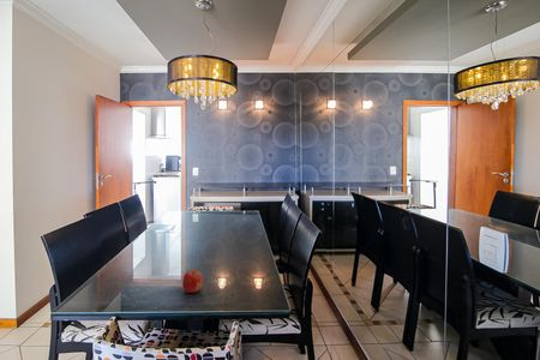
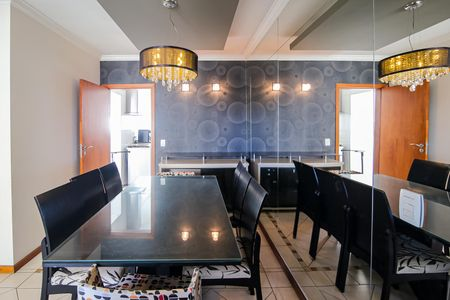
- fruit [181,269,204,294]
